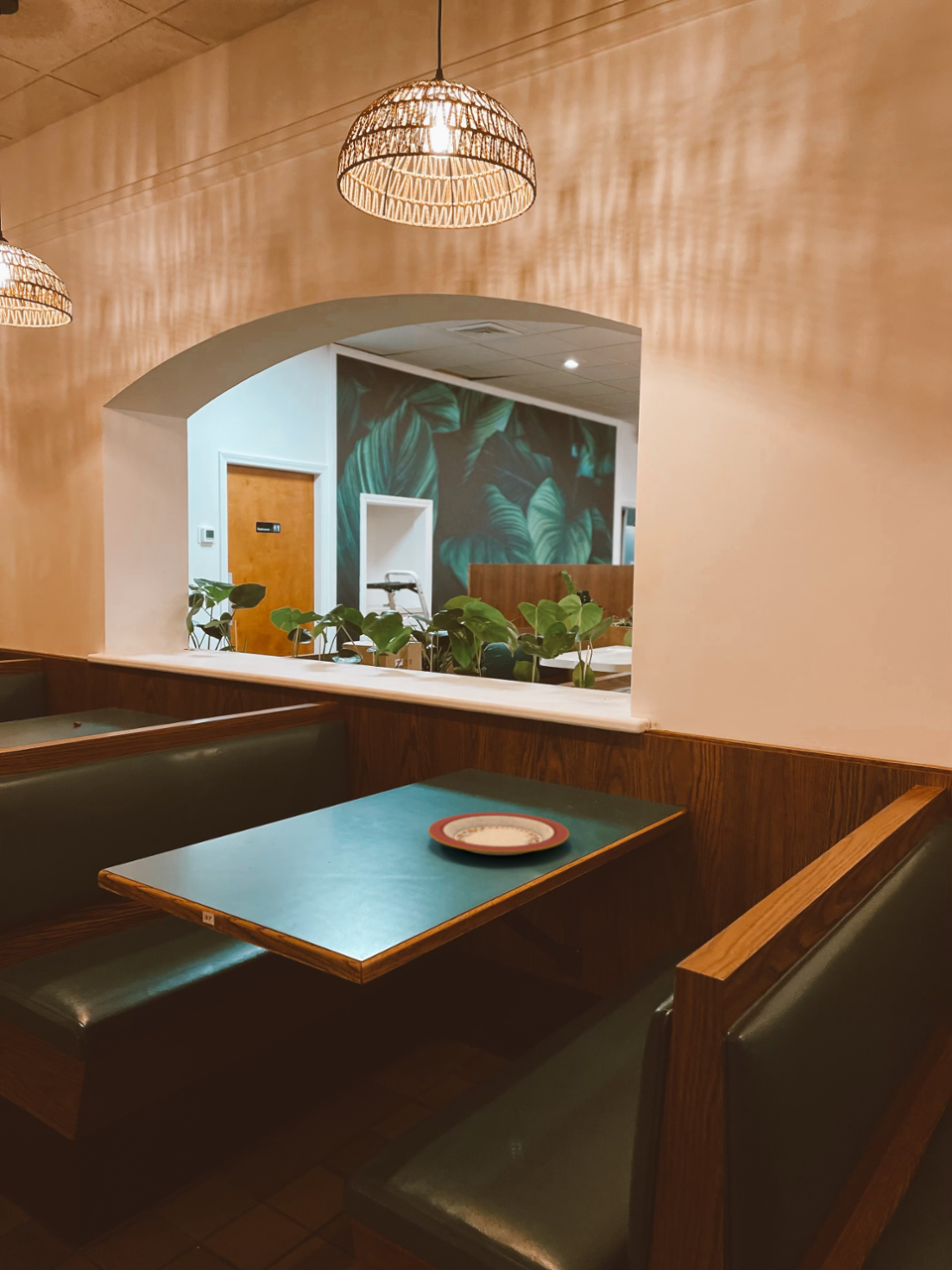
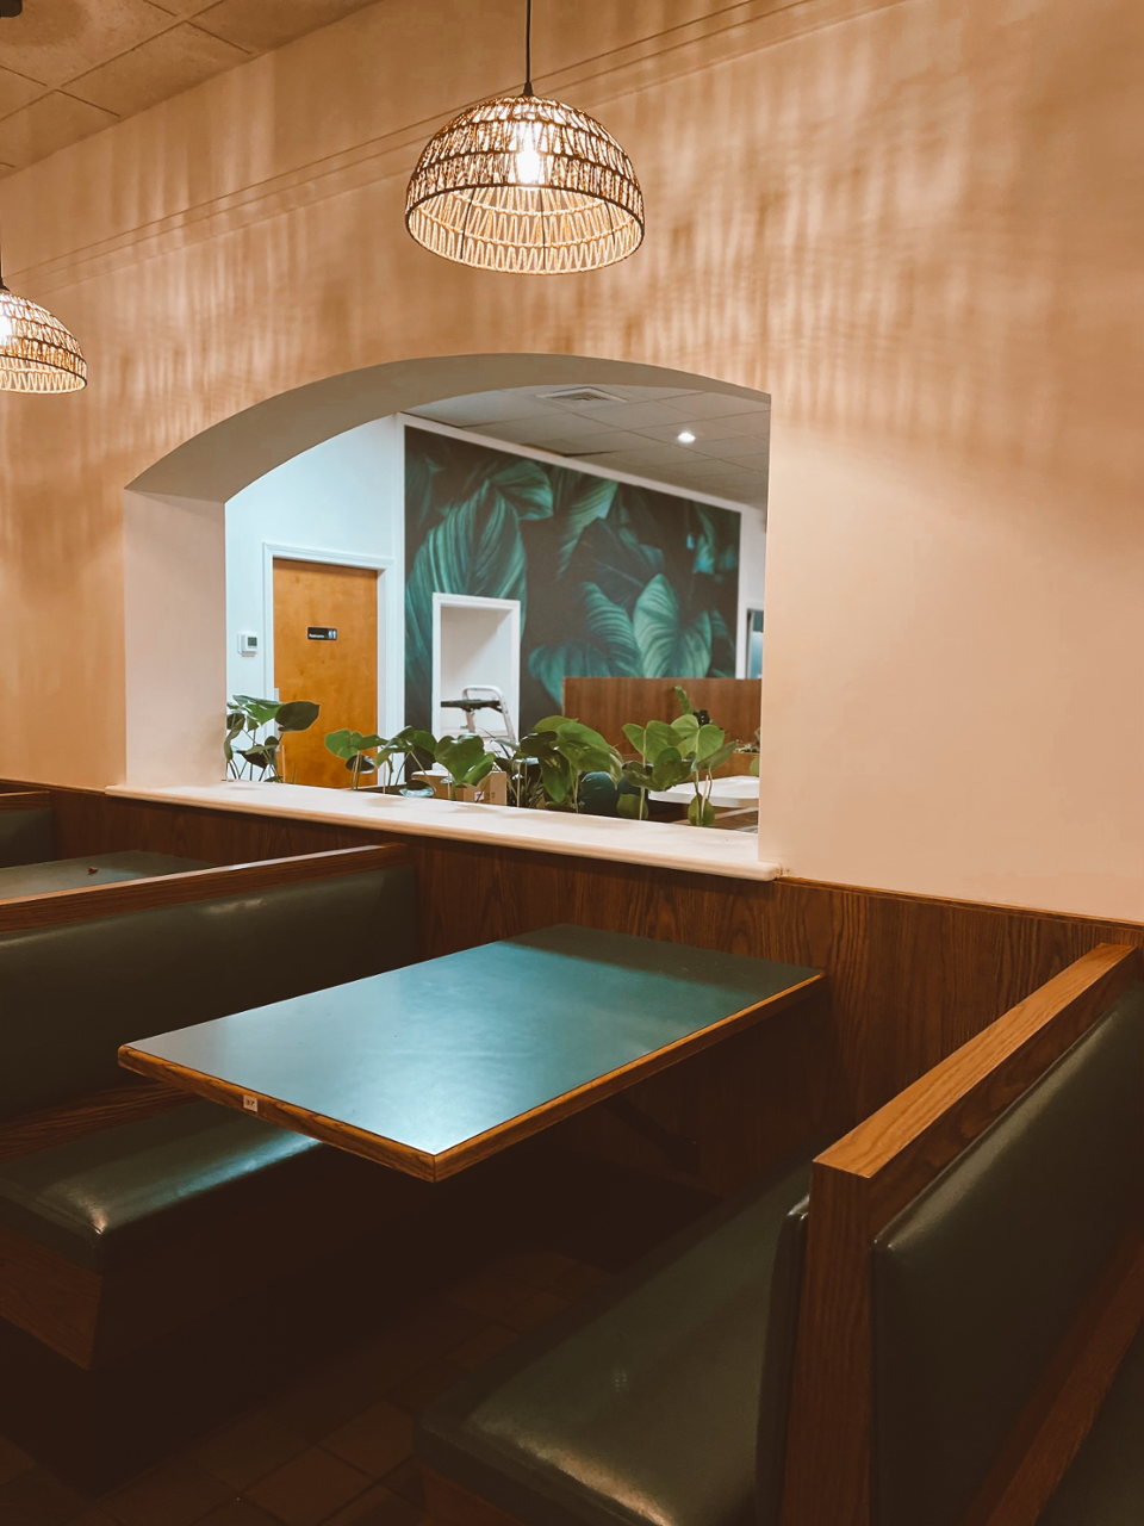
- plate [427,812,570,856]
